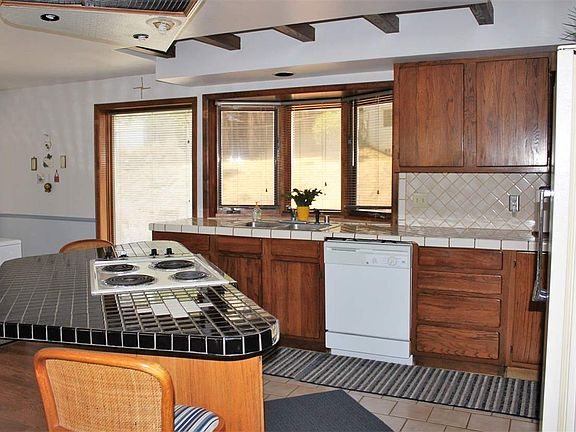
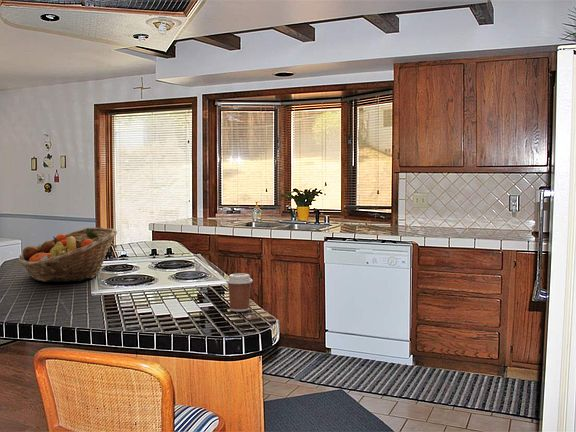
+ fruit basket [17,227,118,283]
+ coffee cup [225,273,254,313]
